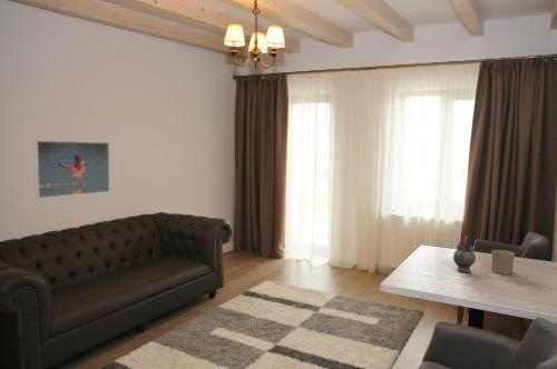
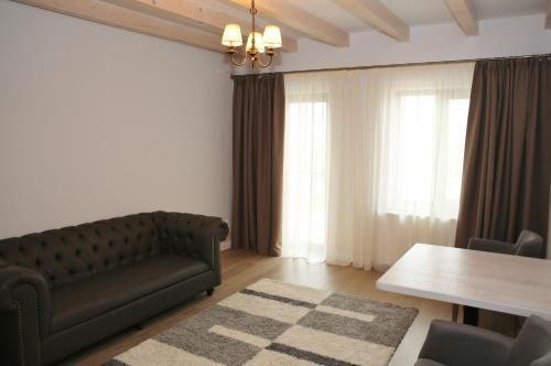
- cup [490,249,516,276]
- teapot [451,235,477,273]
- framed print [33,140,110,199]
